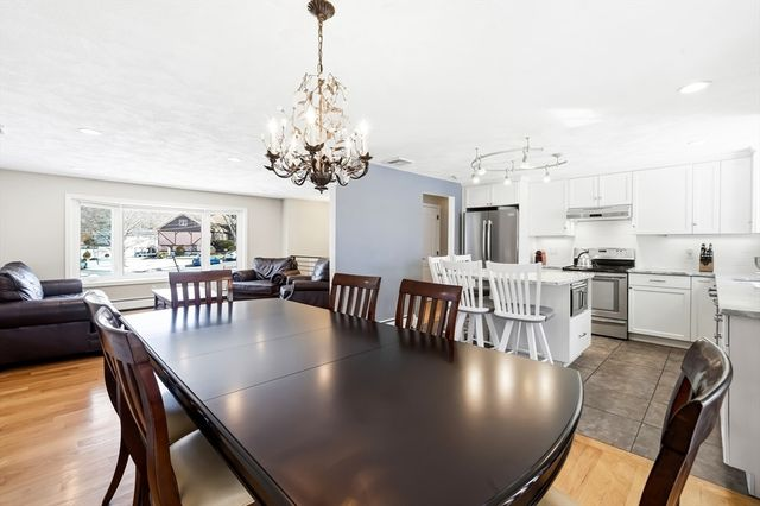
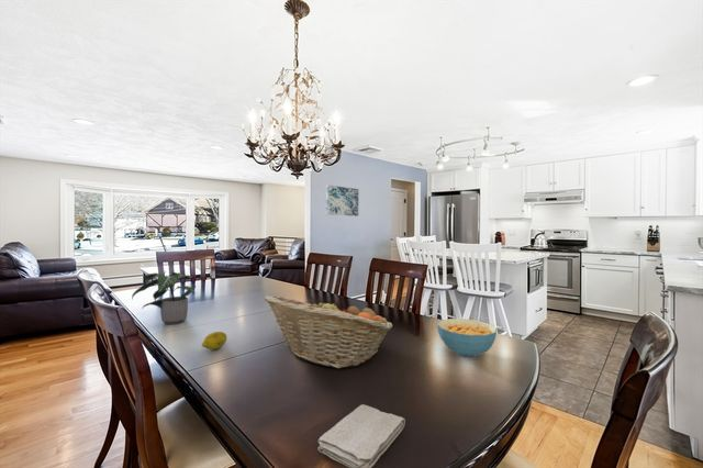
+ potted plant [131,270,198,325]
+ washcloth [316,403,406,468]
+ fruit [201,331,228,352]
+ wall art [325,183,359,218]
+ cereal bowl [436,317,498,358]
+ fruit basket [264,294,393,369]
